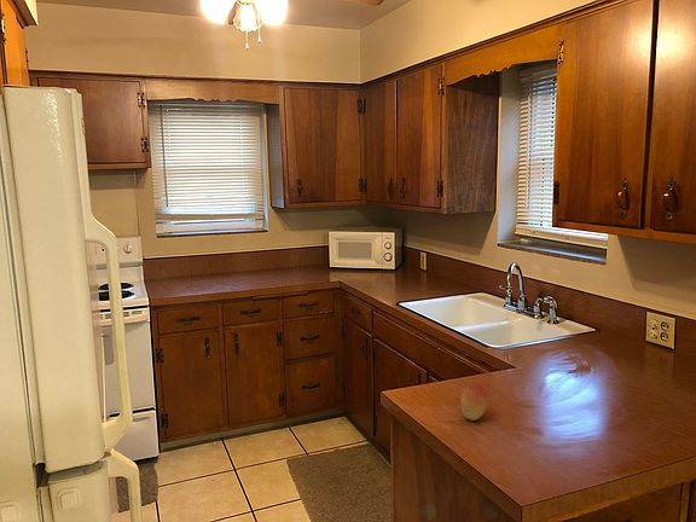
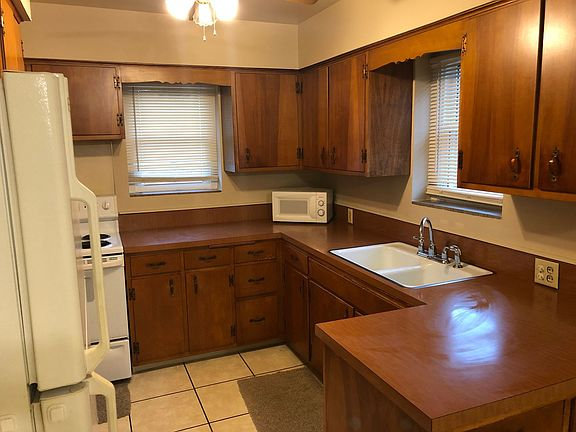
- fruit [459,383,489,422]
